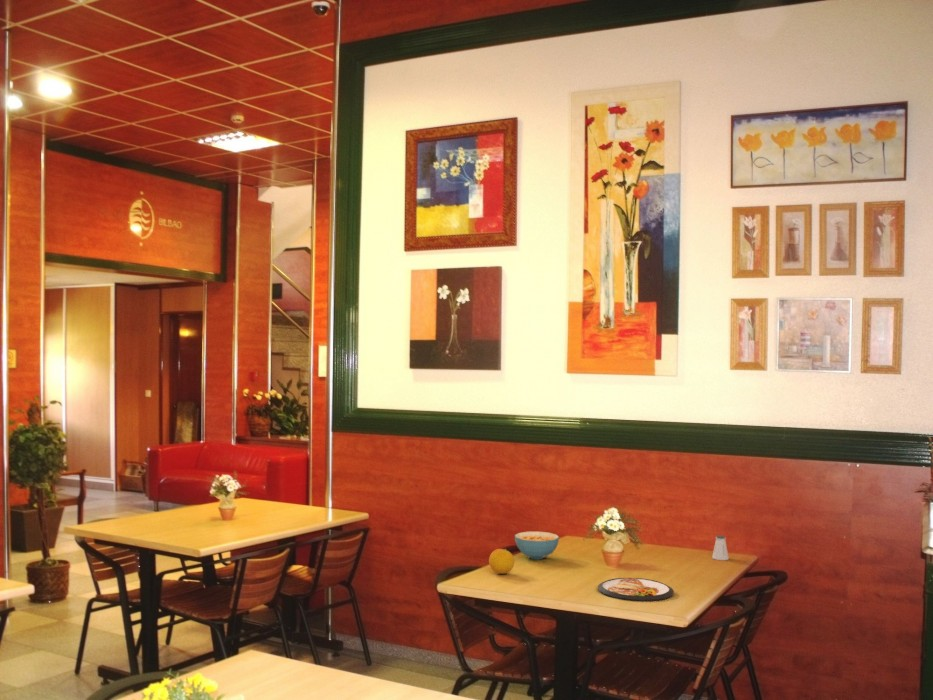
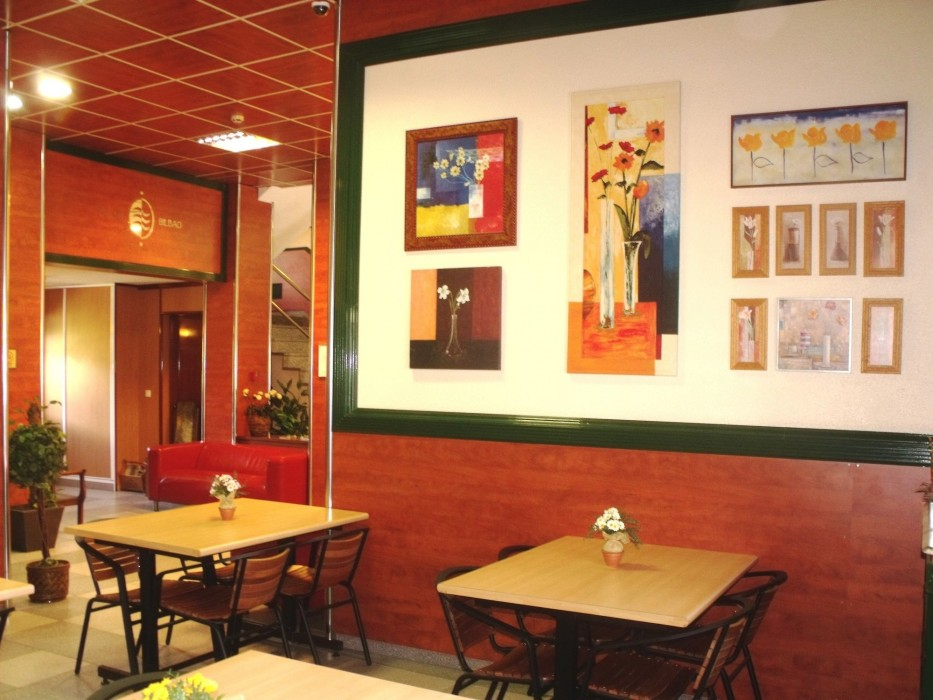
- fruit [488,548,515,575]
- cereal bowl [514,531,560,560]
- saltshaker [711,534,730,561]
- dish [597,577,675,602]
